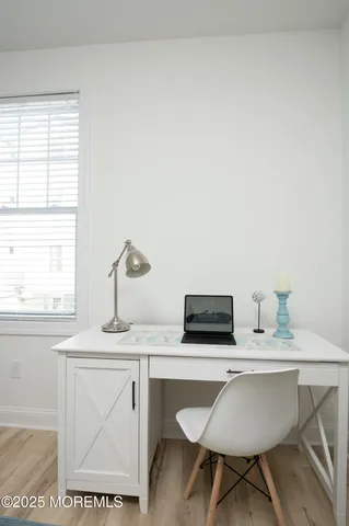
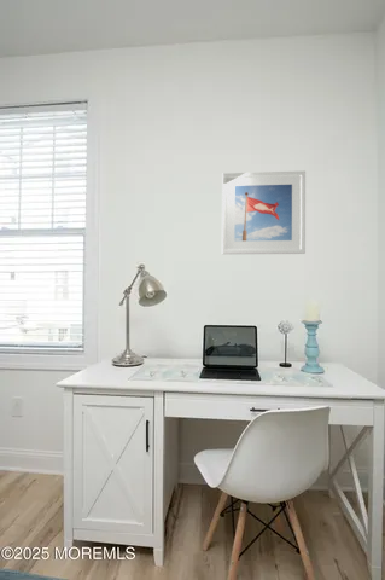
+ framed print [221,170,307,255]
